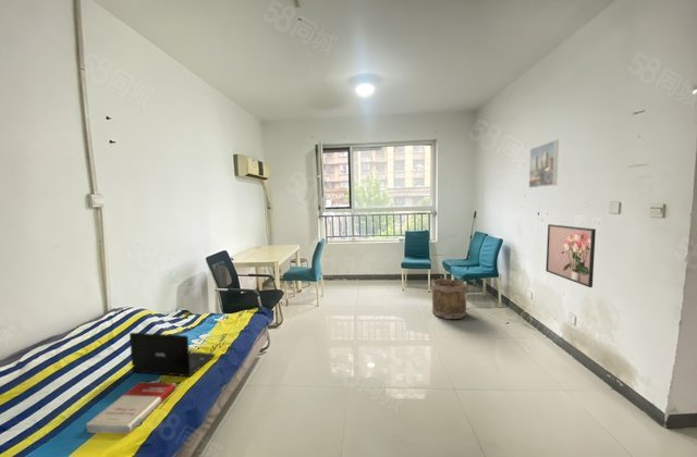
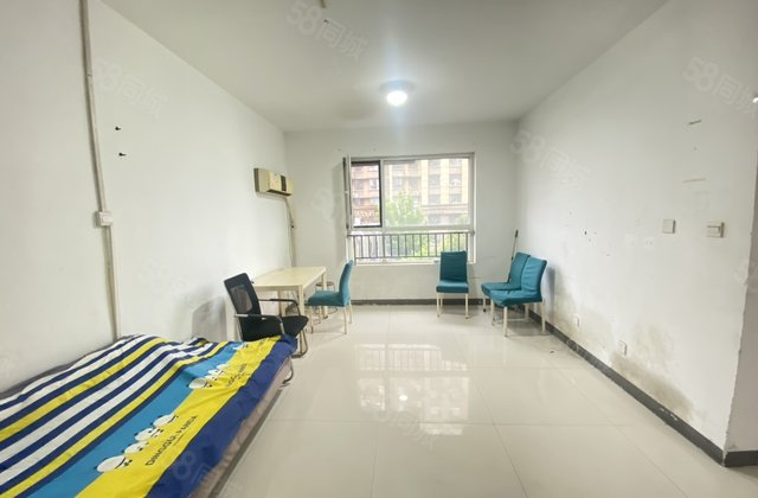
- laptop [129,332,216,378]
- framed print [528,139,560,189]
- bucket [428,277,468,320]
- book [85,381,176,434]
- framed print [545,223,597,288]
